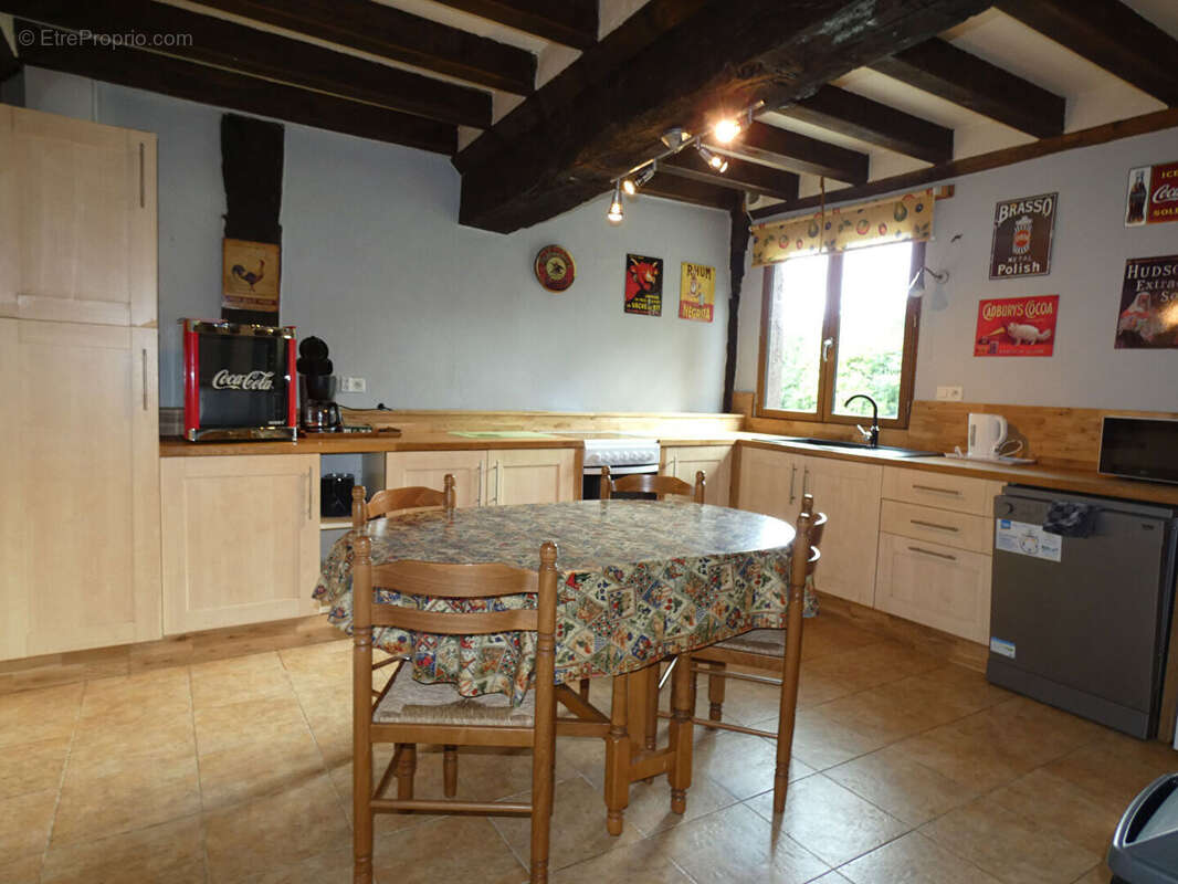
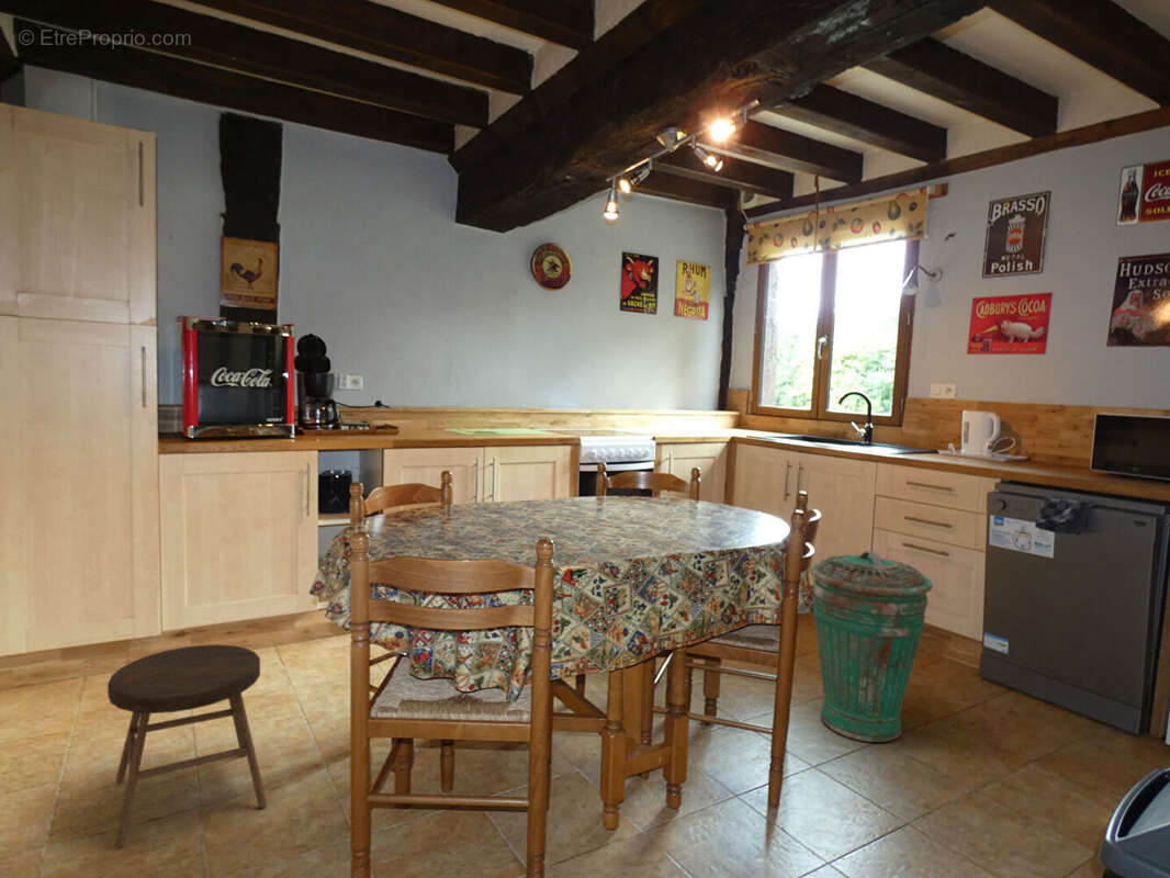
+ stool [106,643,268,849]
+ trash can [810,550,934,743]
